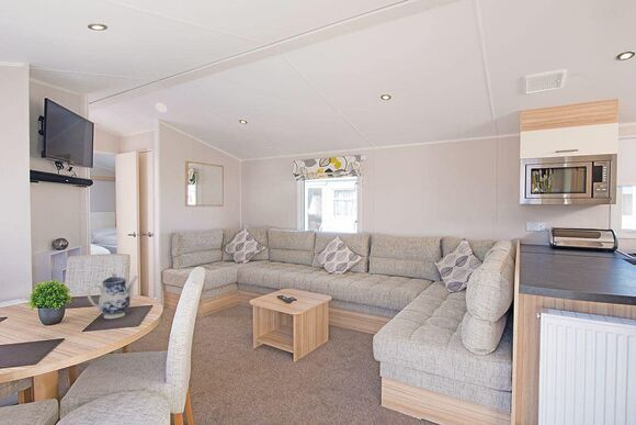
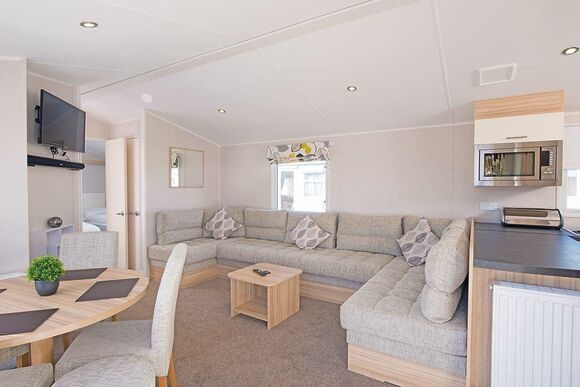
- teapot [86,270,139,320]
